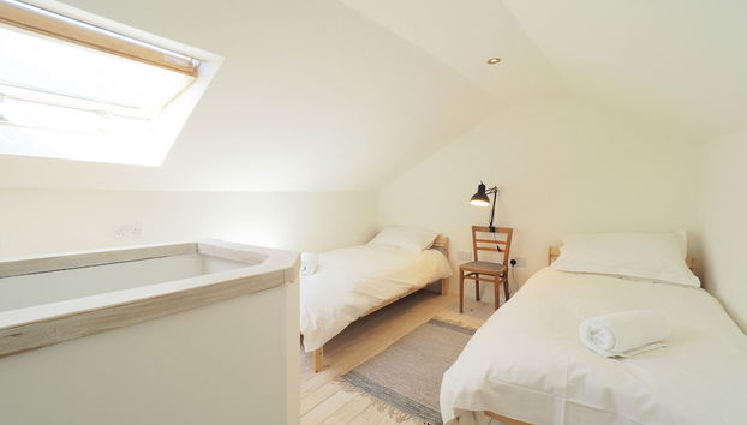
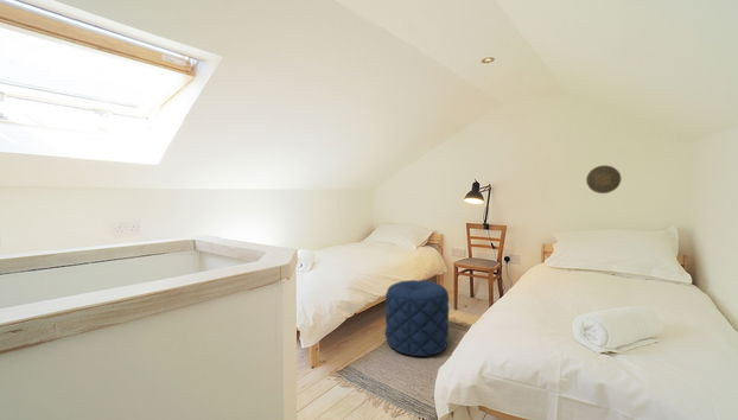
+ decorative plate [585,164,622,195]
+ pouf [384,279,451,357]
